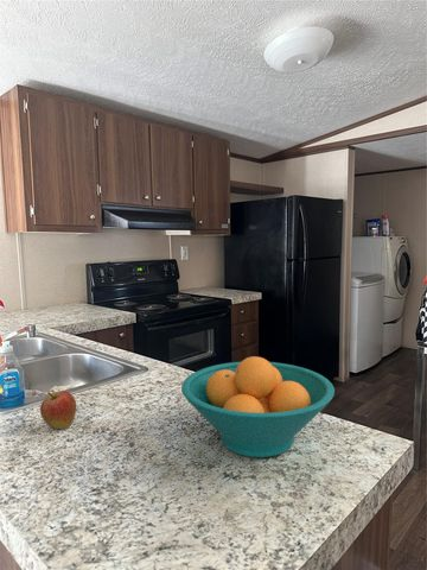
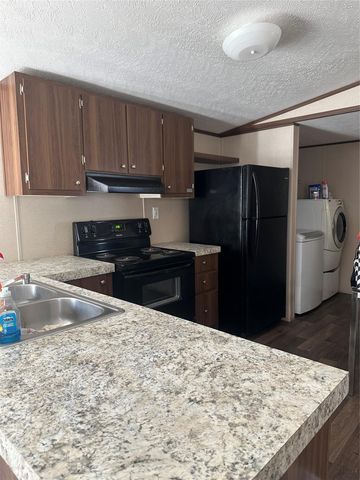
- fruit [39,390,77,430]
- fruit bowl [180,355,336,458]
